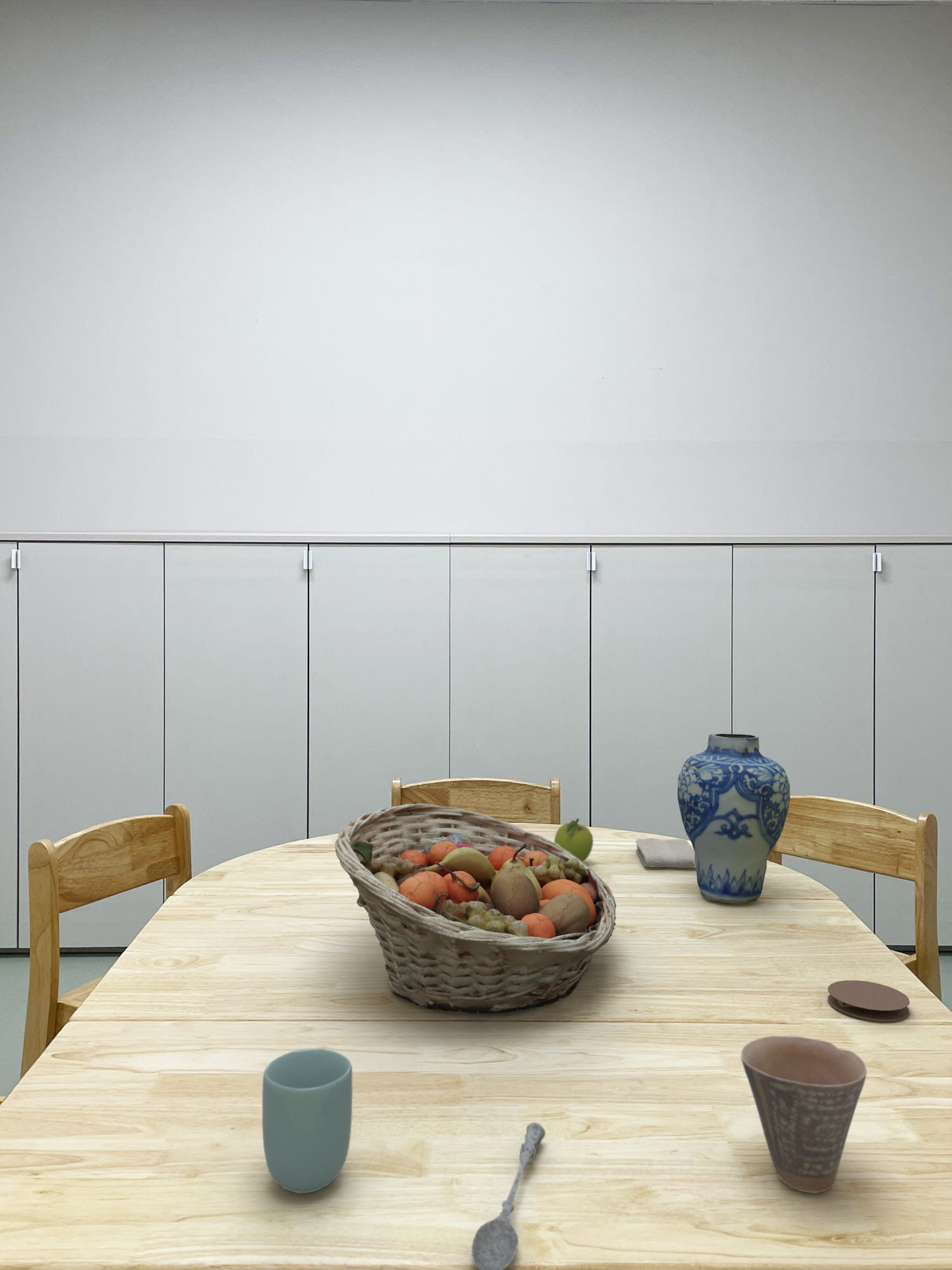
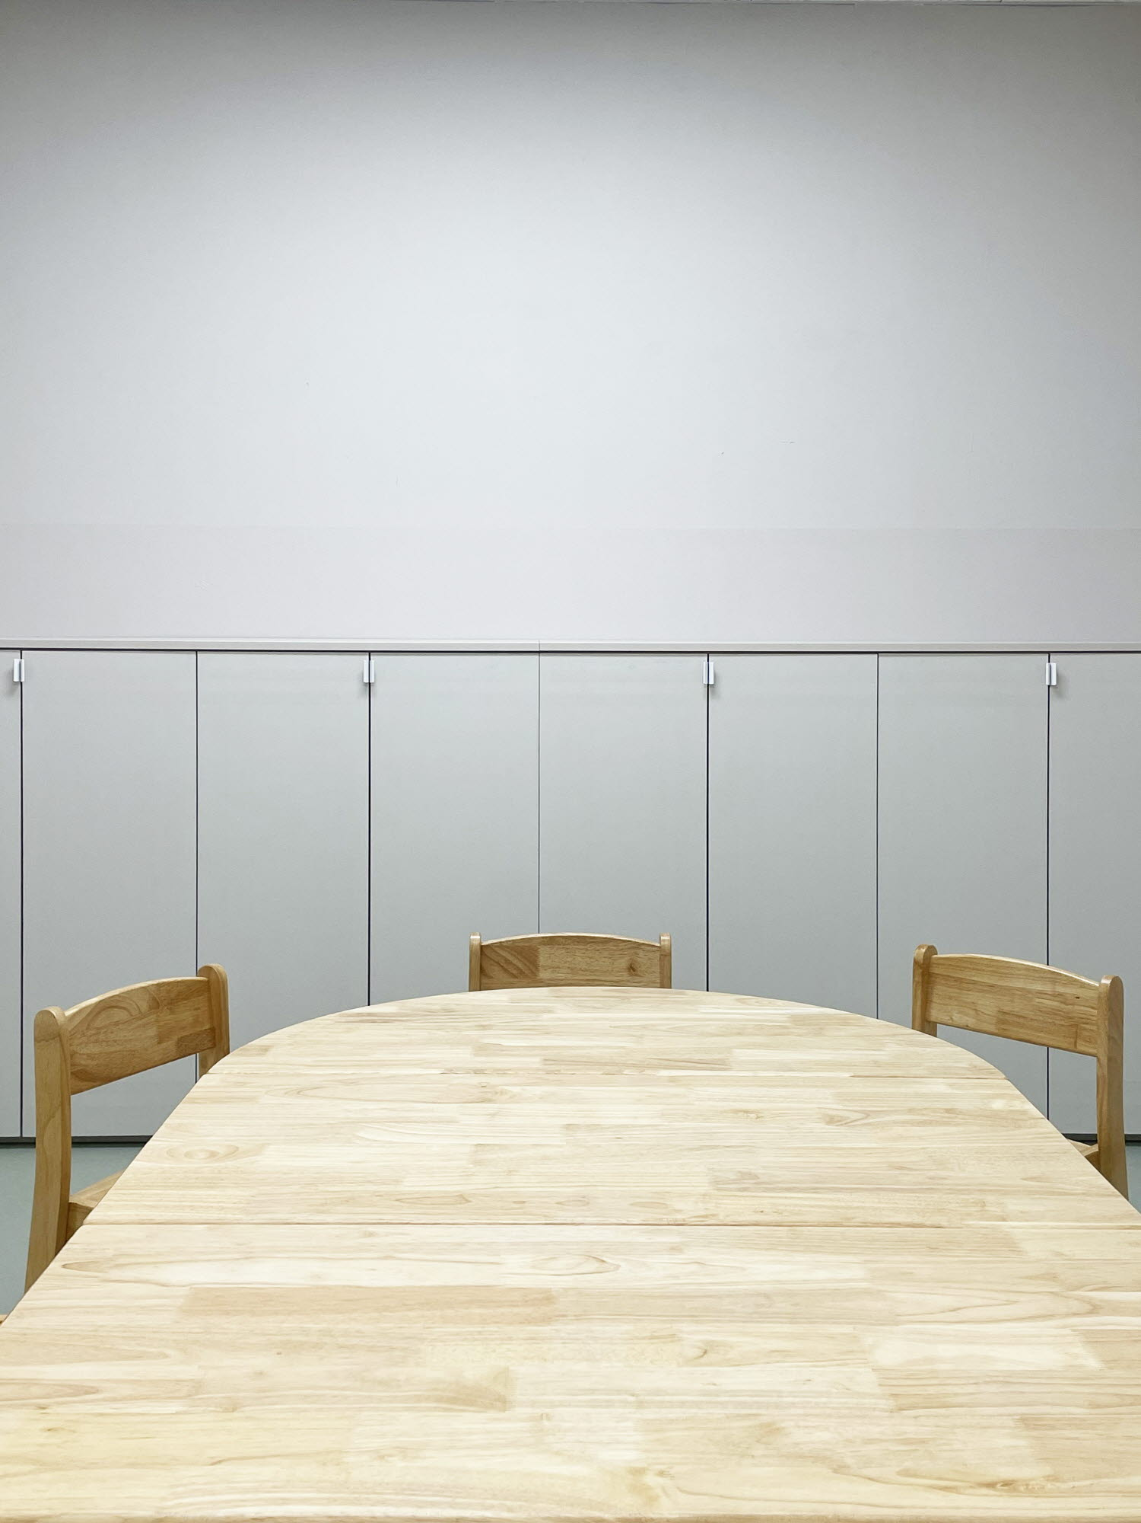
- soupspoon [471,1121,546,1270]
- coaster [827,980,910,1022]
- fruit [553,818,594,863]
- vase [677,733,791,904]
- fruit basket [334,803,617,1014]
- cup [261,1048,353,1194]
- cup [741,1035,868,1194]
- washcloth [635,838,696,869]
